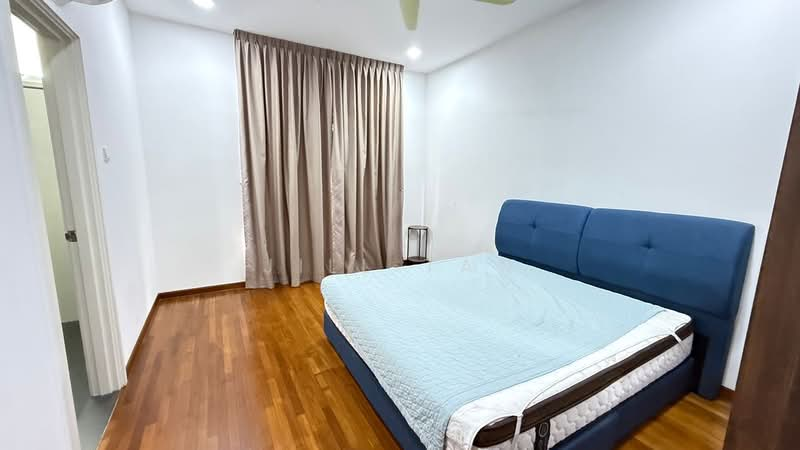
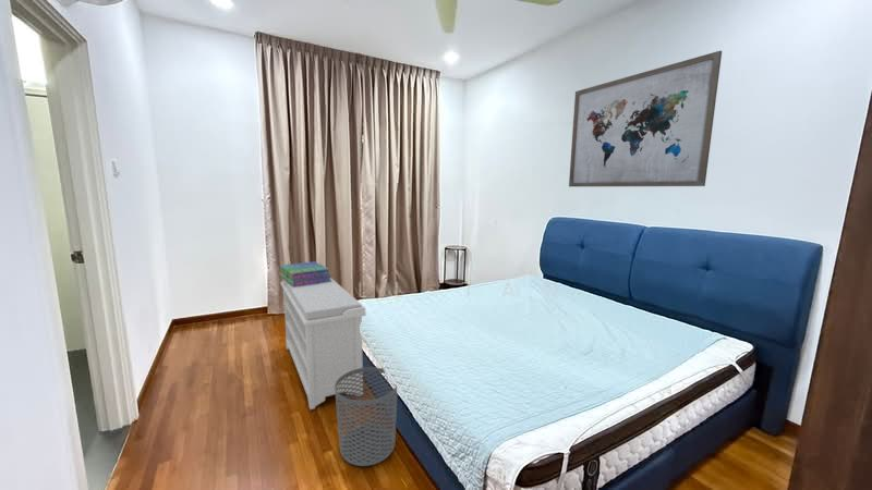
+ wall art [568,50,723,187]
+ bench [280,277,367,411]
+ waste bin [335,366,398,467]
+ stack of books [278,260,332,286]
